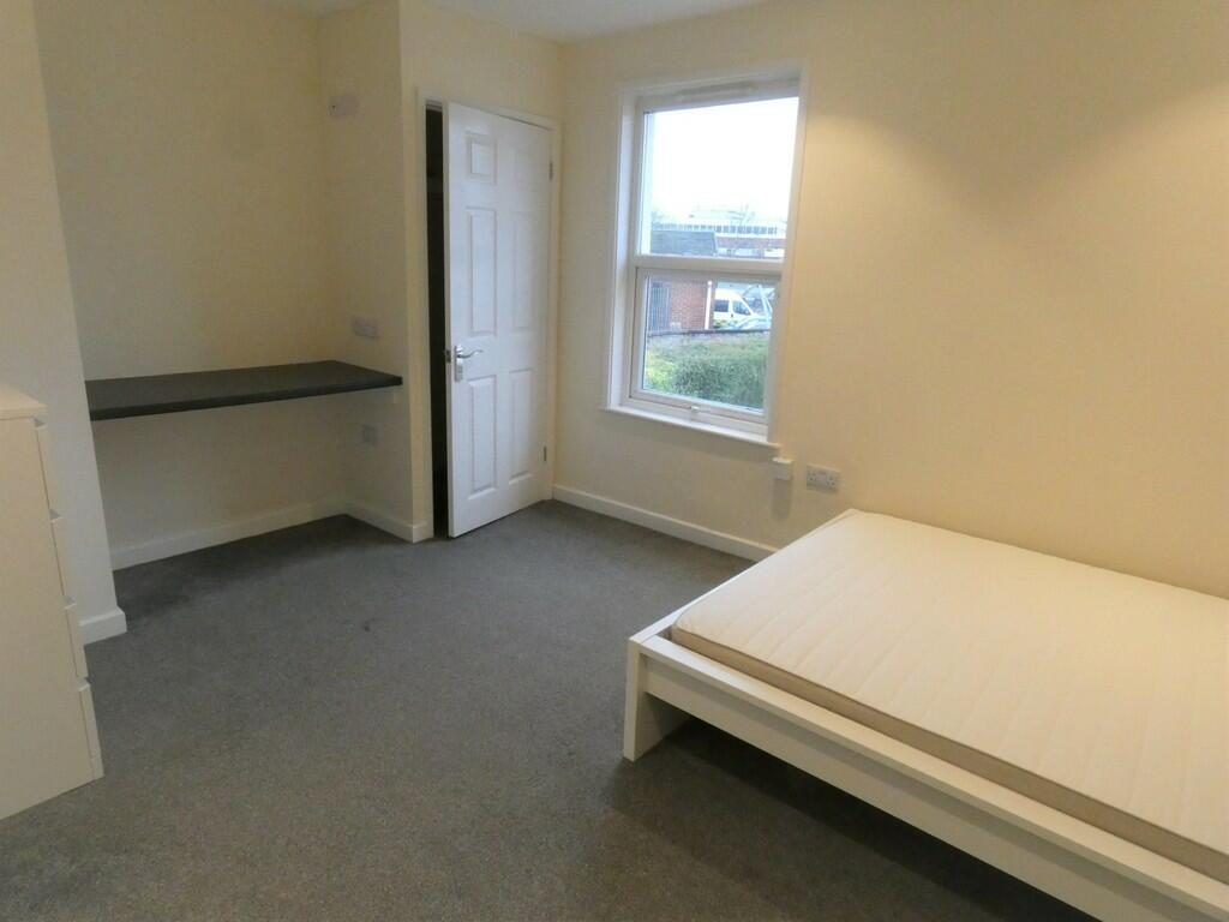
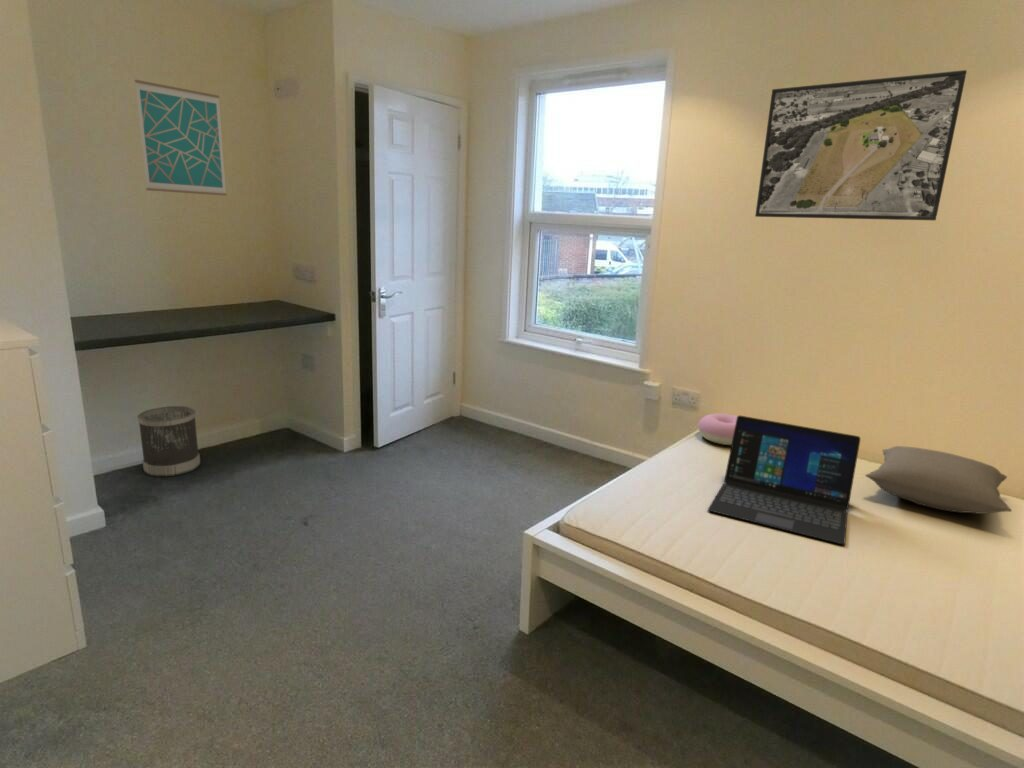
+ wall art [134,79,228,197]
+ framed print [754,69,968,221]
+ laptop [707,414,861,546]
+ pillow [864,445,1013,515]
+ wastebasket [136,405,201,478]
+ cushion [697,413,738,446]
